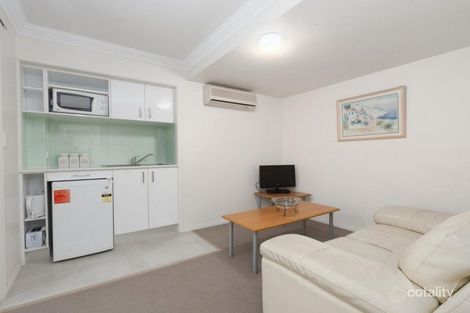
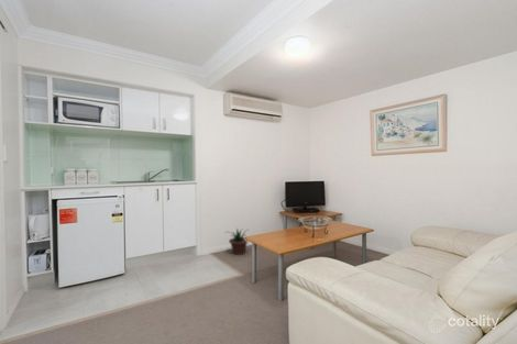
+ potted plant [223,228,249,256]
